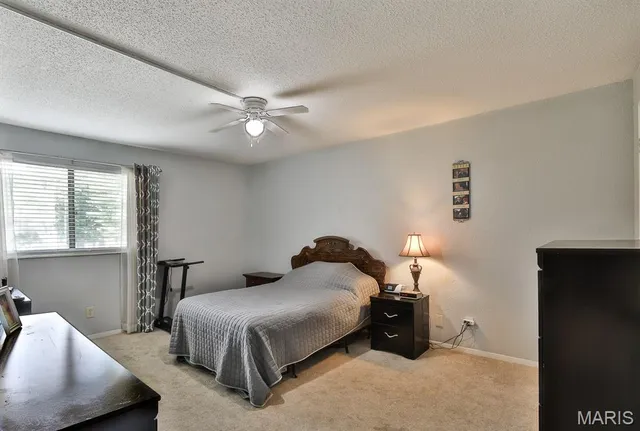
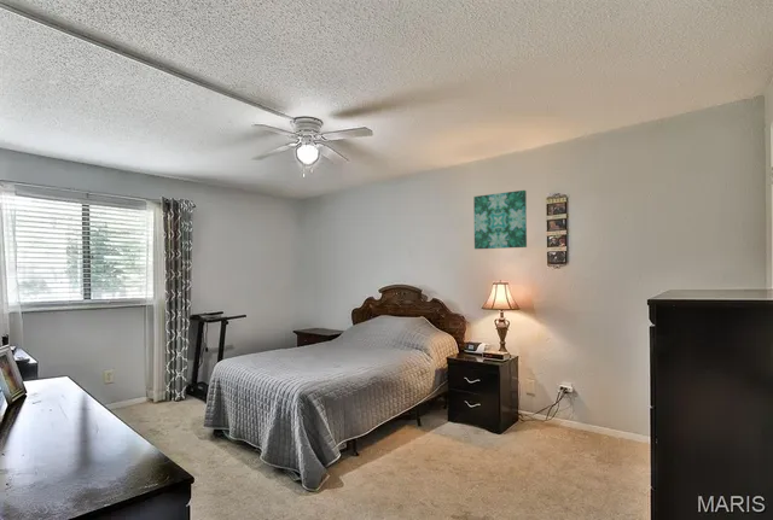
+ wall art [472,189,528,250]
